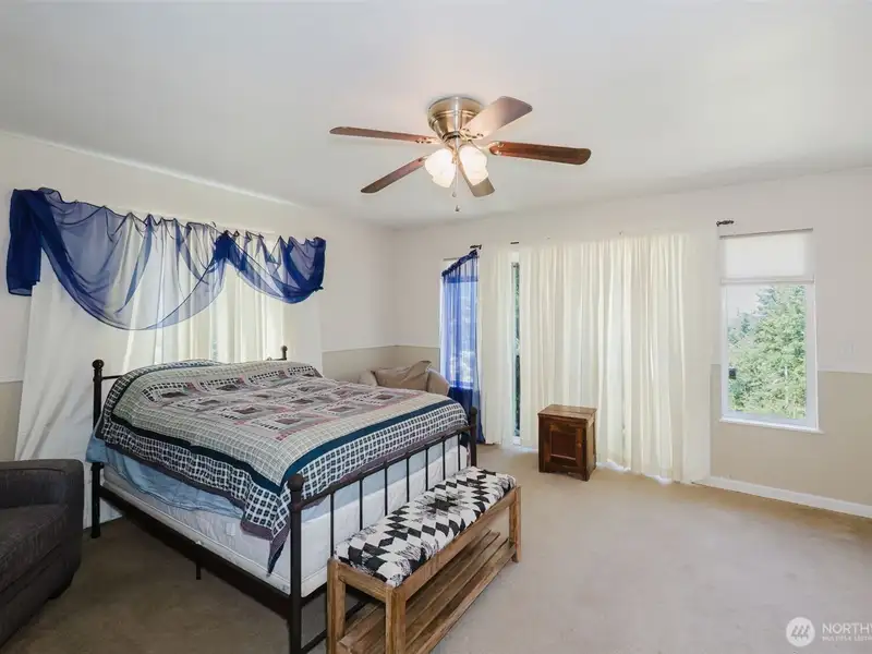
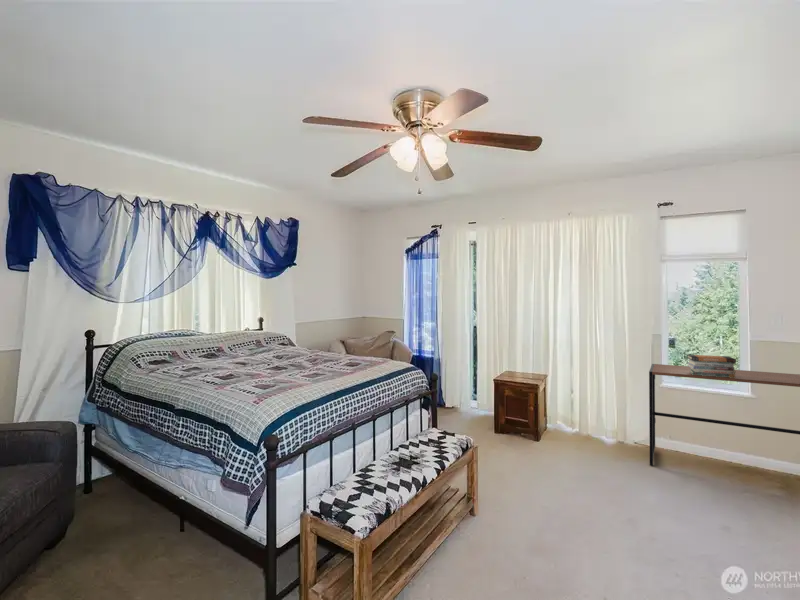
+ desk [648,363,800,467]
+ book stack [686,354,737,378]
